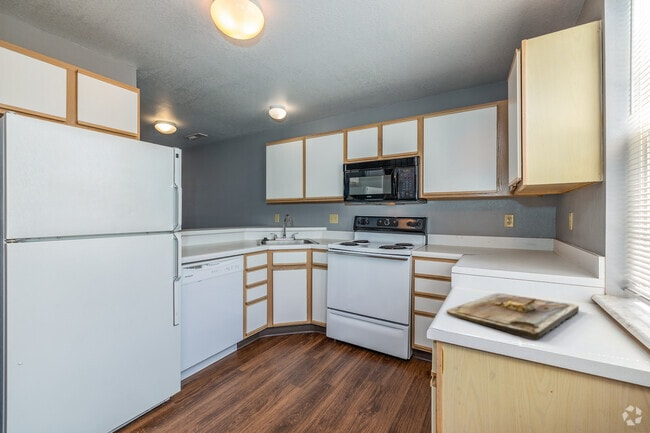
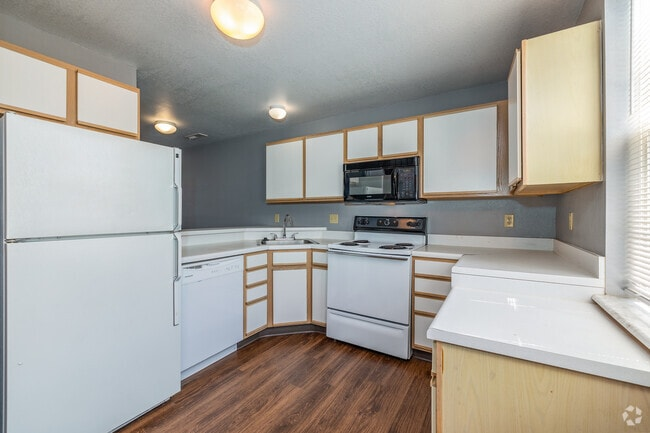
- cutting board [445,292,580,340]
